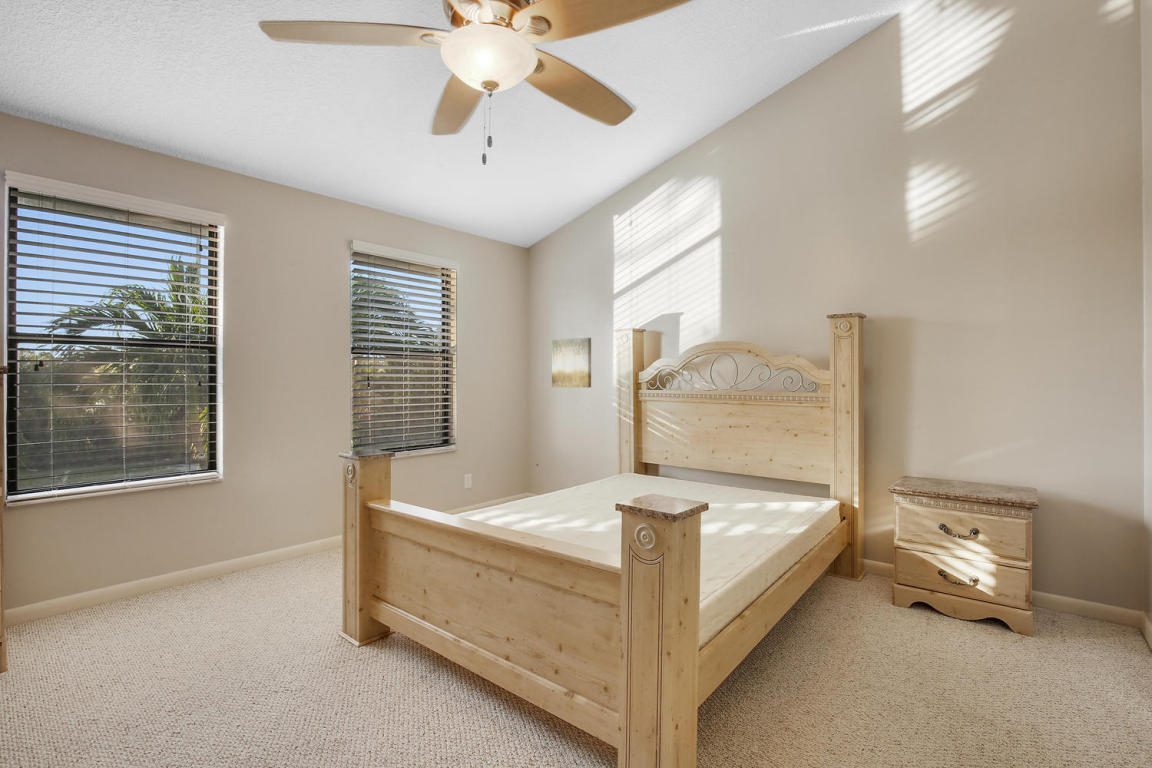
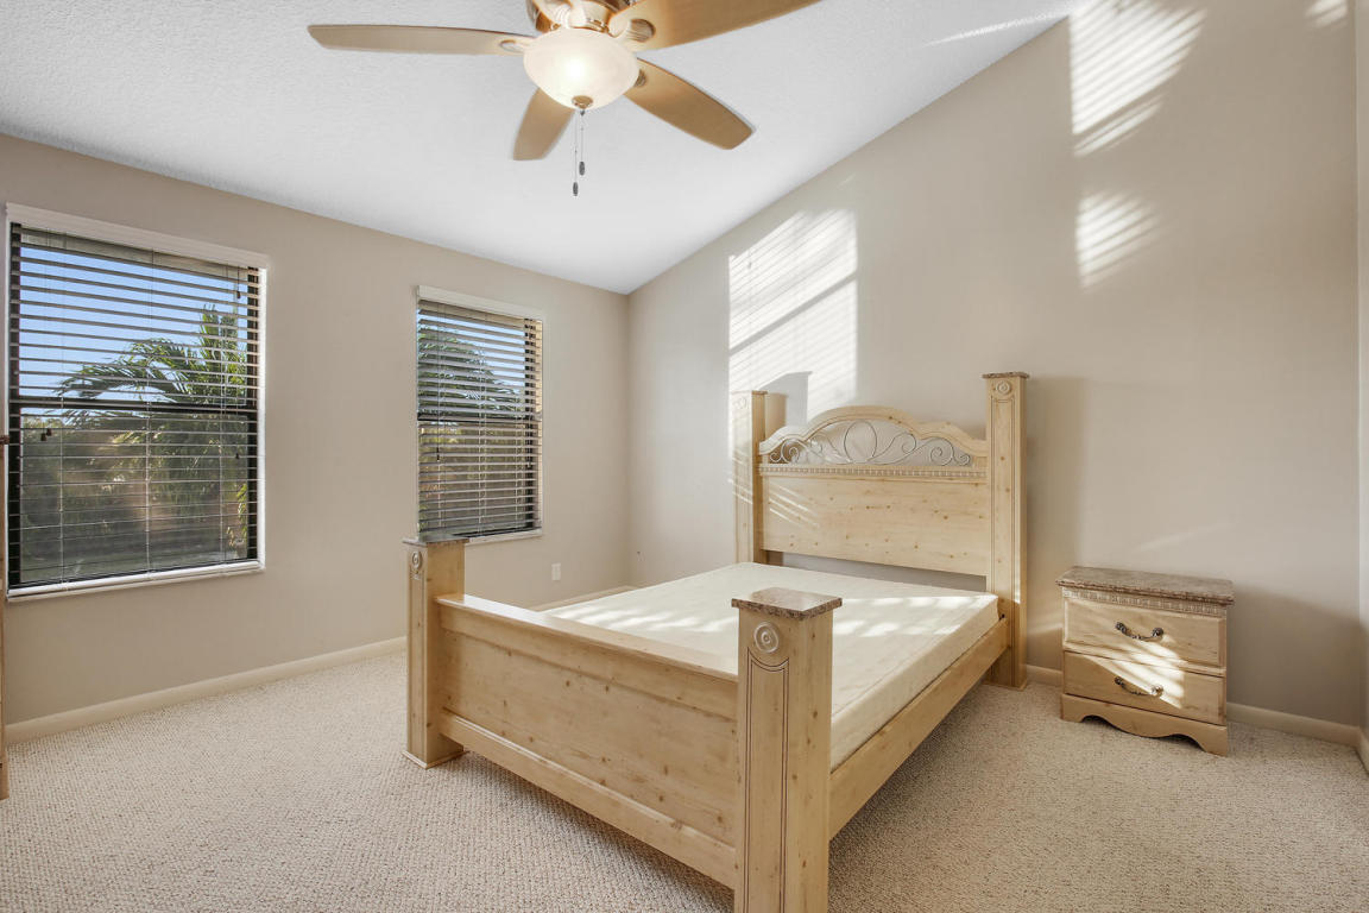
- wall art [551,337,592,388]
